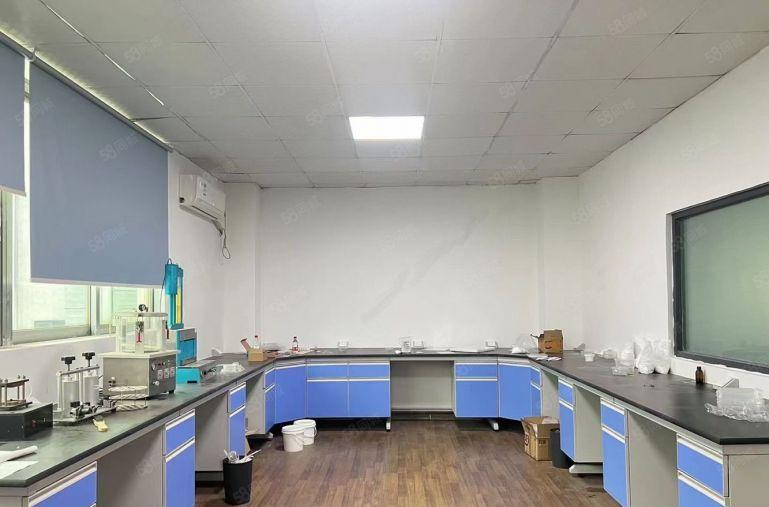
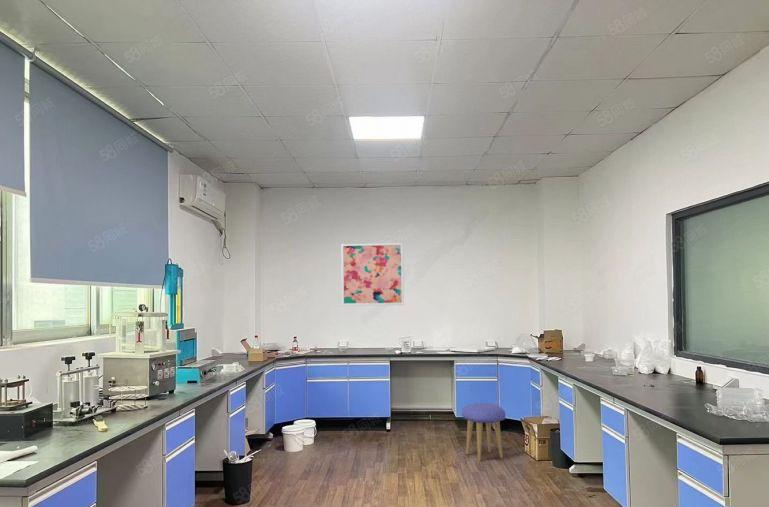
+ stool [461,402,506,462]
+ wall art [340,242,405,307]
